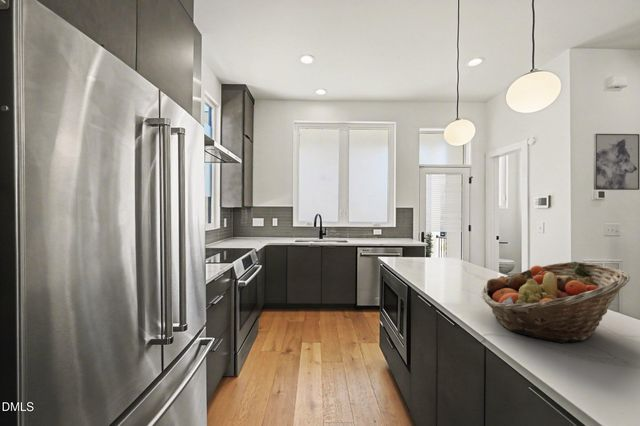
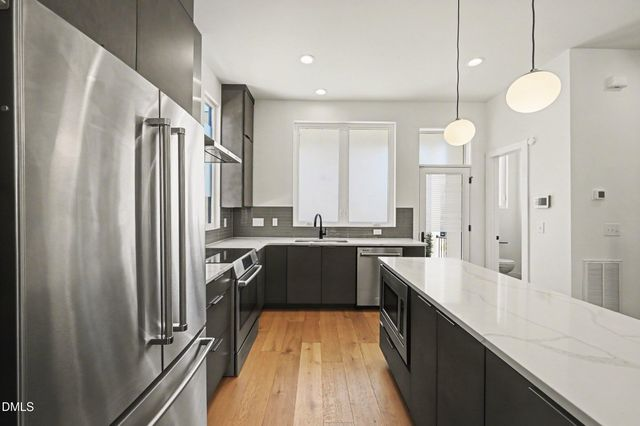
- wall art [593,133,640,191]
- fruit basket [481,261,631,344]
